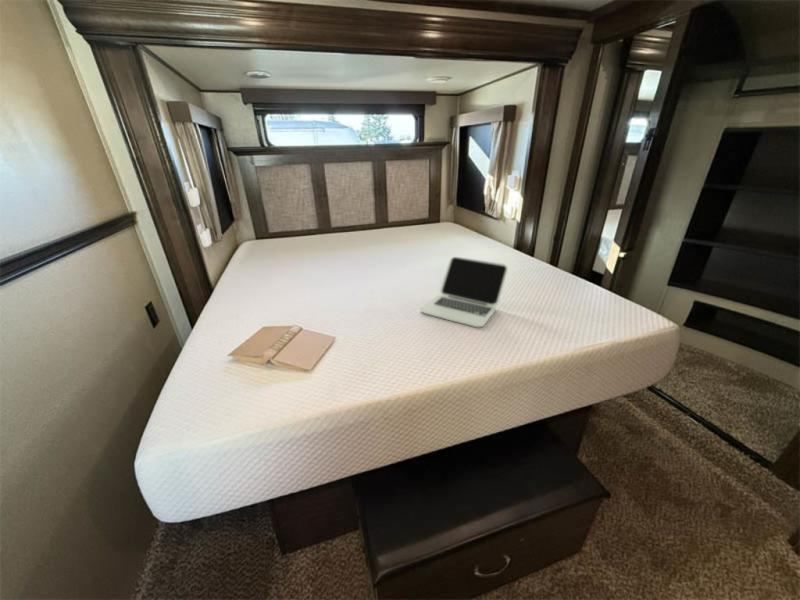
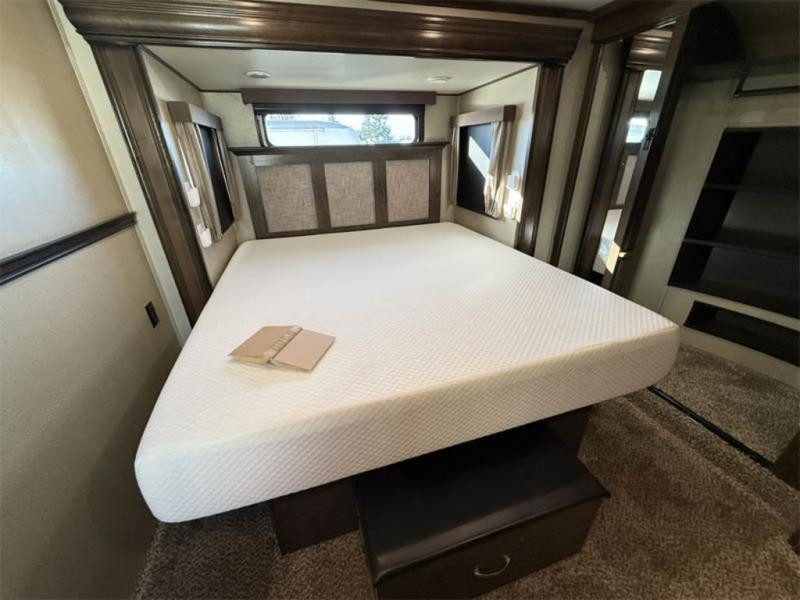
- laptop [420,256,509,328]
